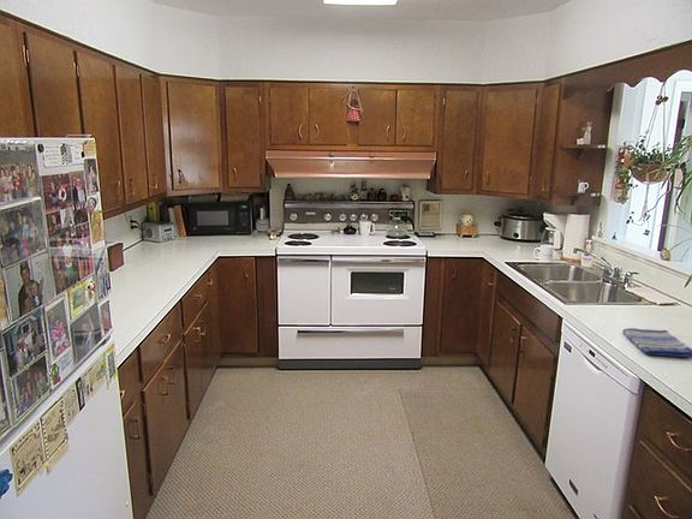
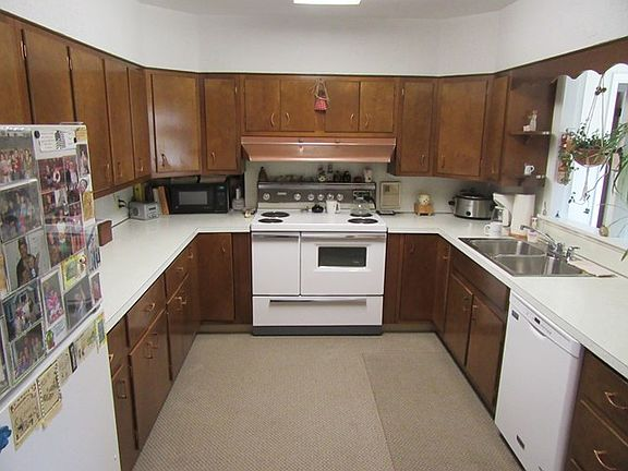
- dish towel [621,327,692,359]
